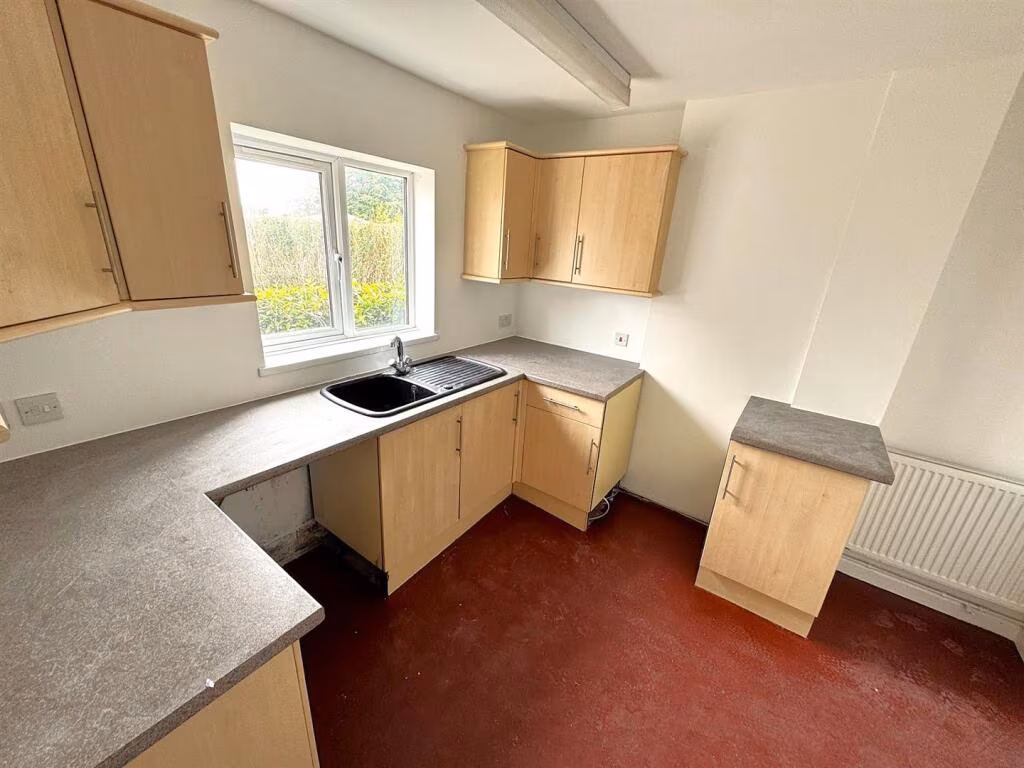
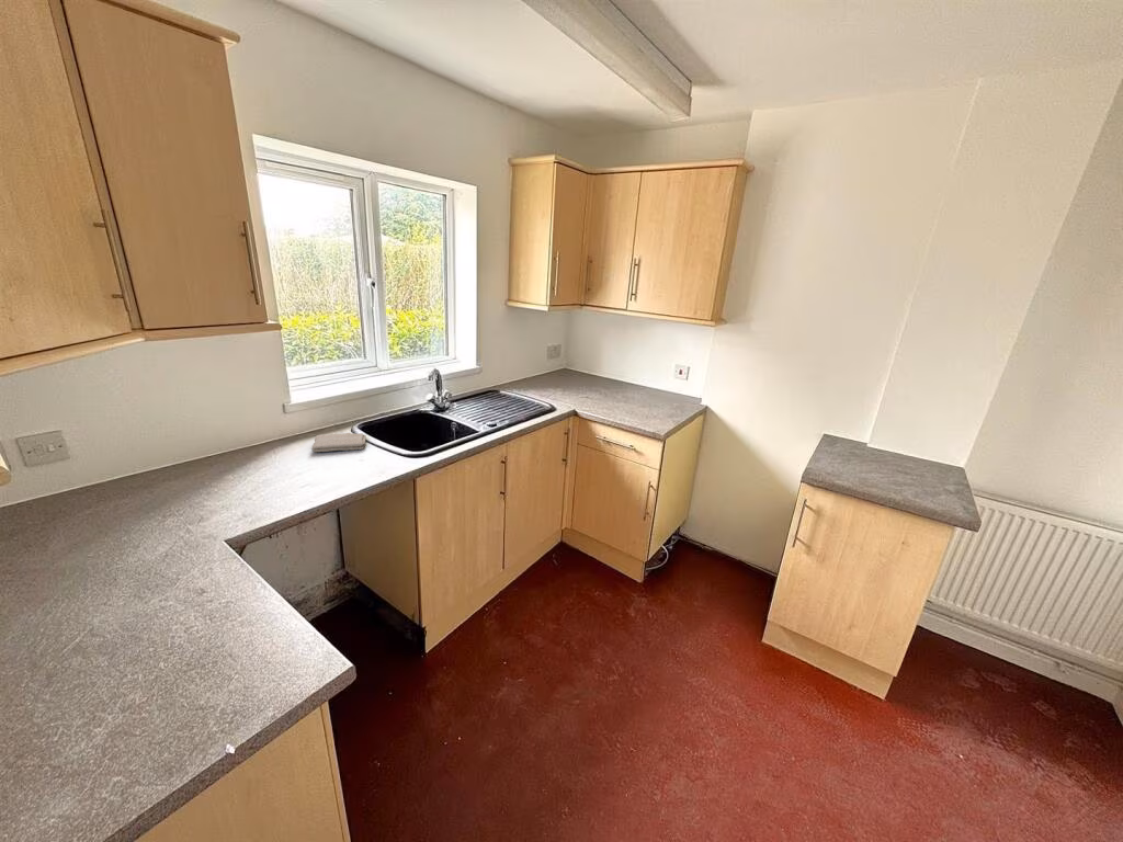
+ washcloth [310,432,367,453]
